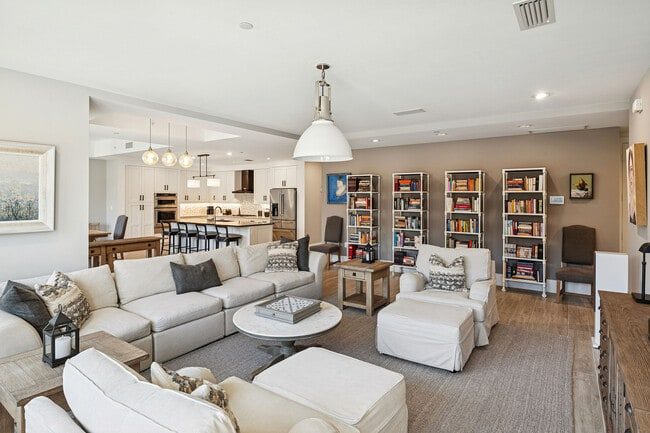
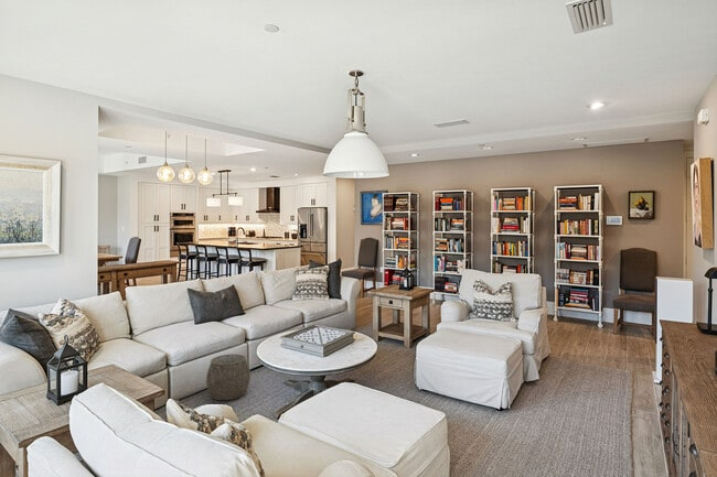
+ woven basket [205,354,252,401]
